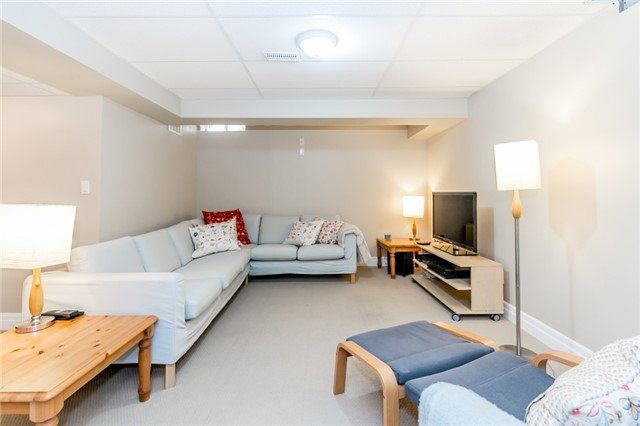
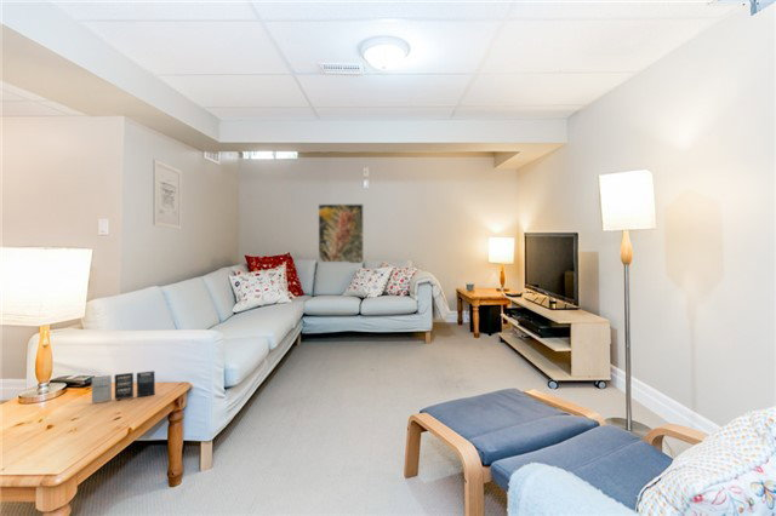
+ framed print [318,203,365,264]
+ wall art [152,159,183,230]
+ book [91,369,156,403]
